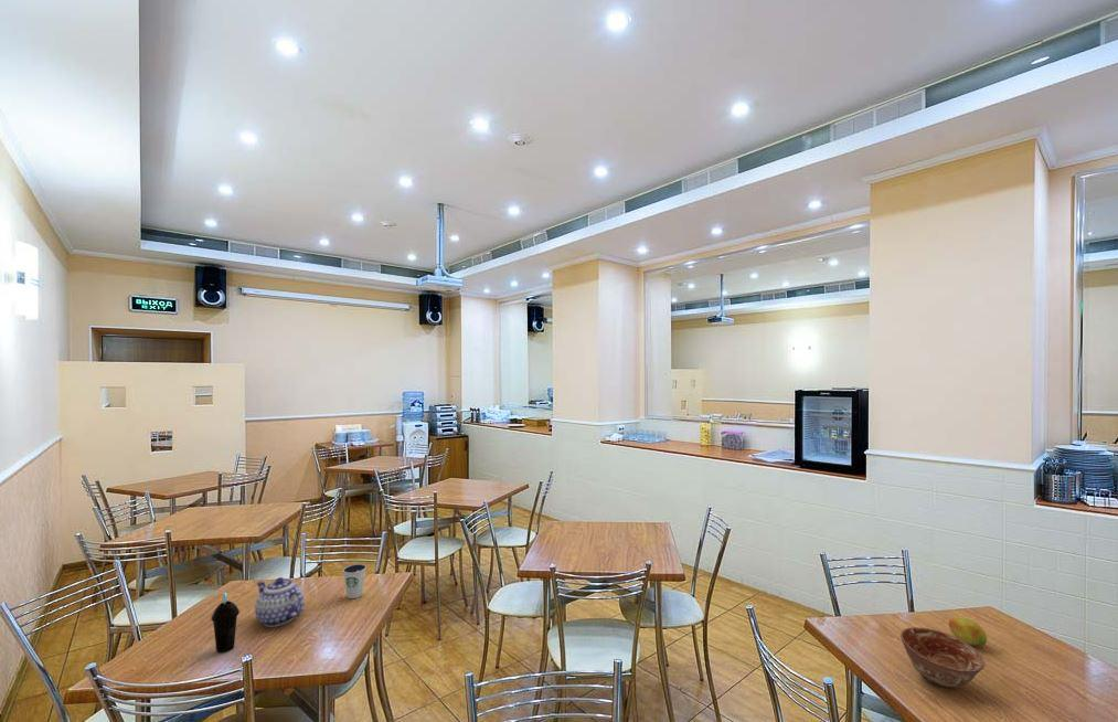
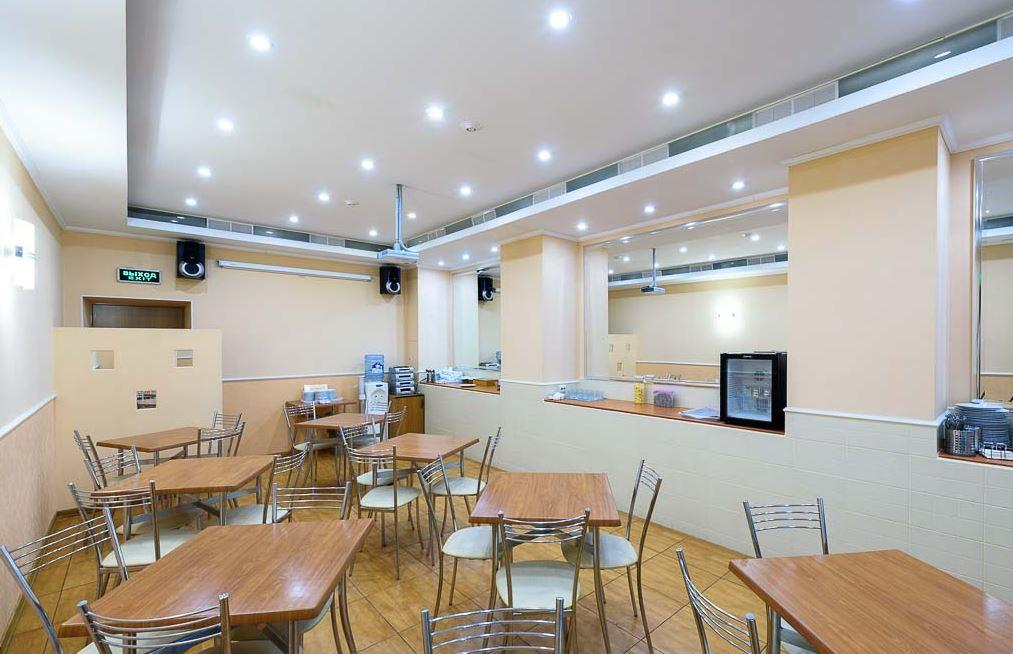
- ceramic bowl [899,626,986,690]
- dixie cup [342,563,368,599]
- fruit [948,615,988,647]
- teapot [254,576,306,628]
- cup [210,591,241,654]
